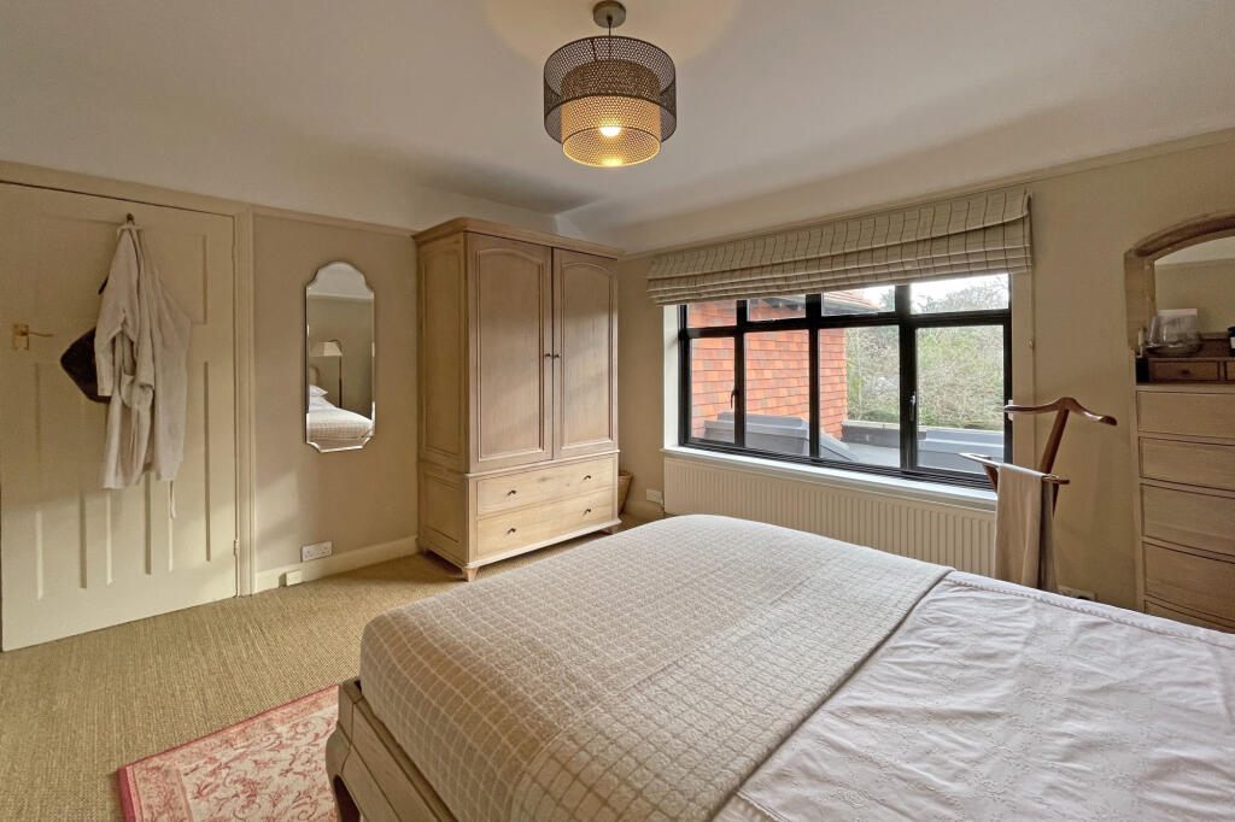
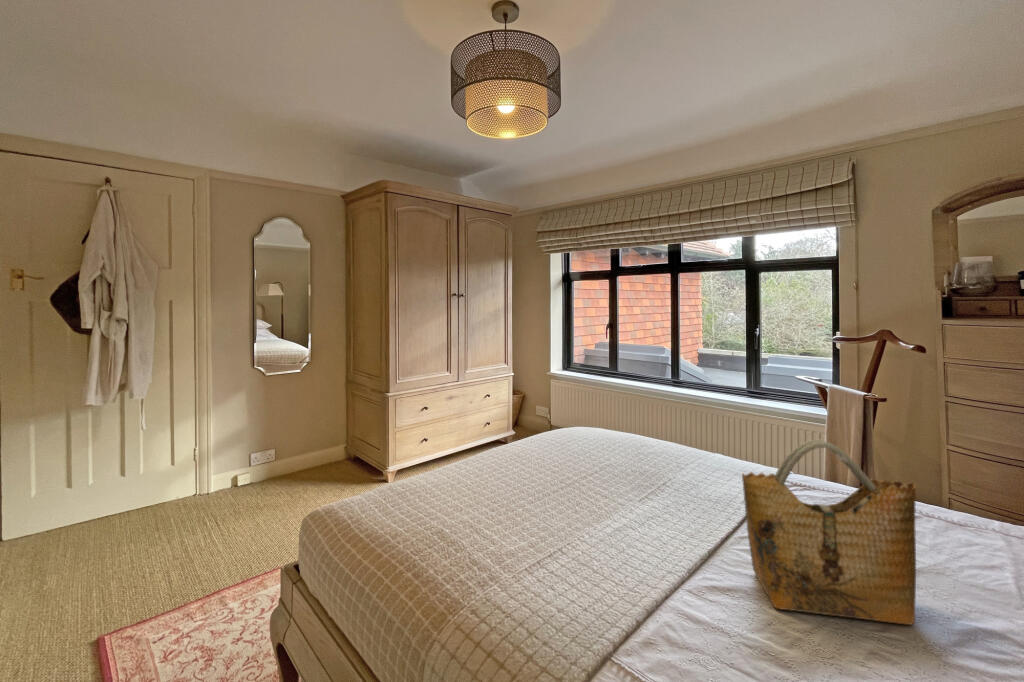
+ grocery bag [741,439,917,626]
